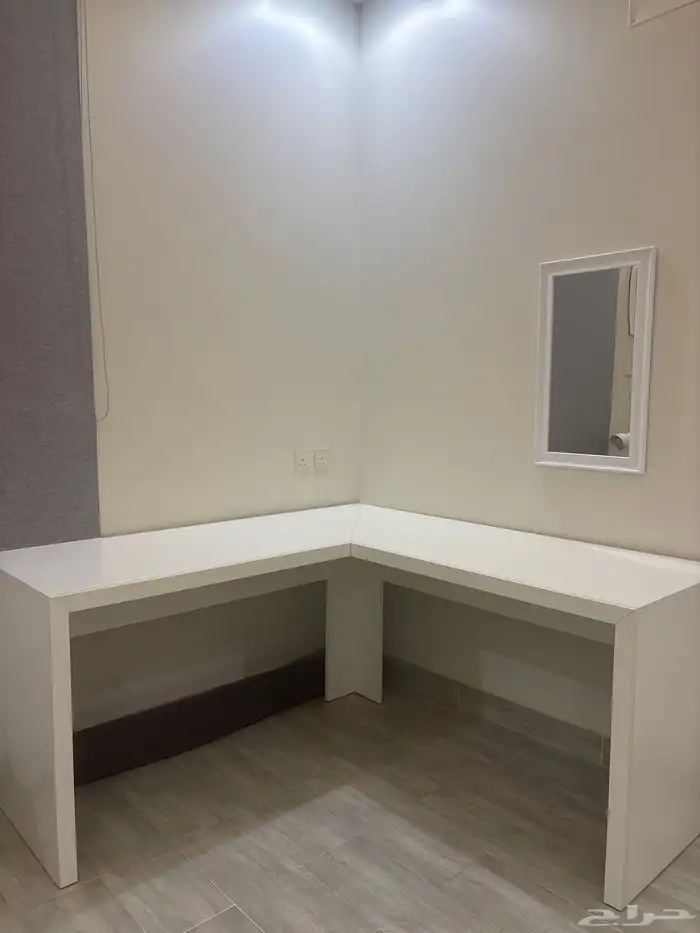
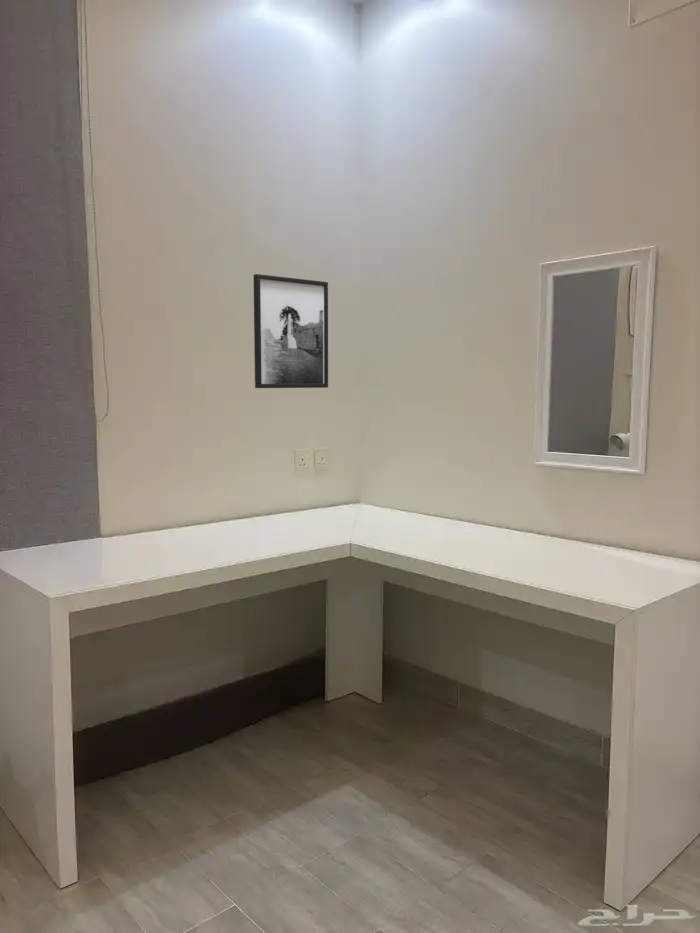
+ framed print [252,273,329,389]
